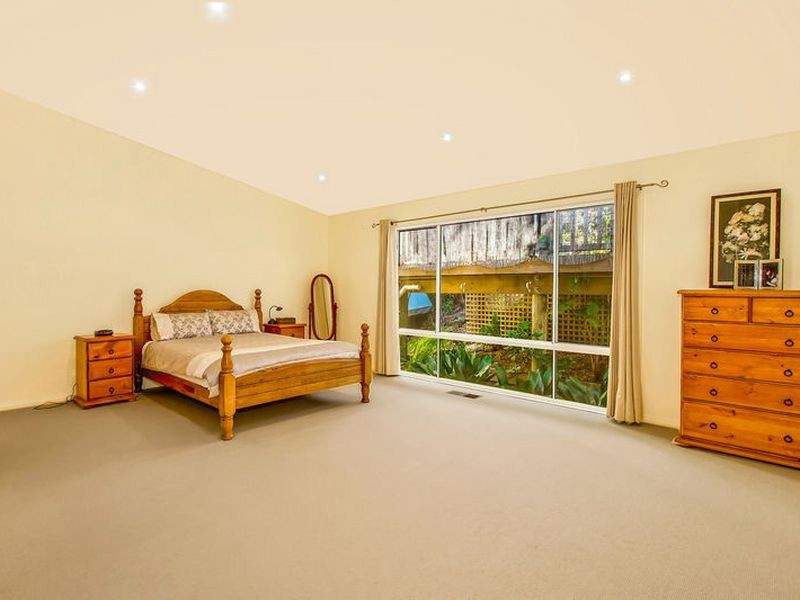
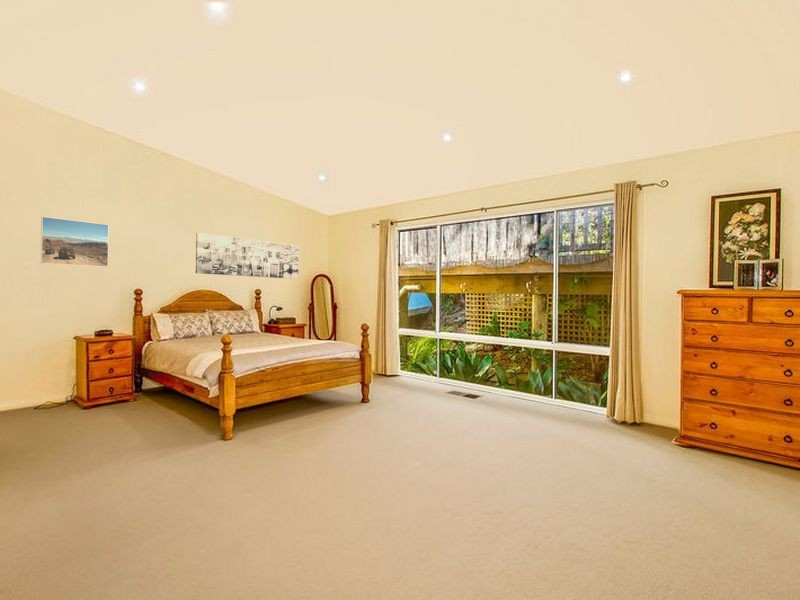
+ wall art [195,232,300,280]
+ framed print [40,216,110,268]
